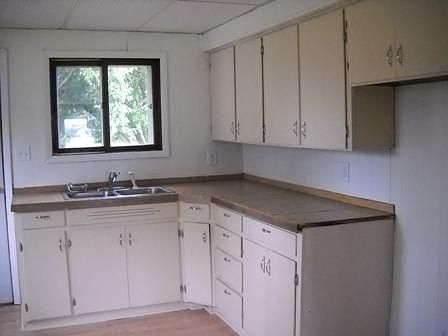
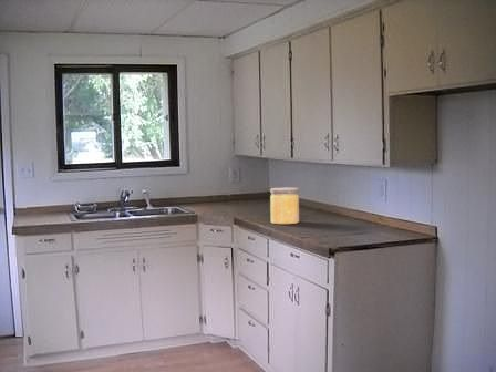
+ jar [269,187,300,225]
